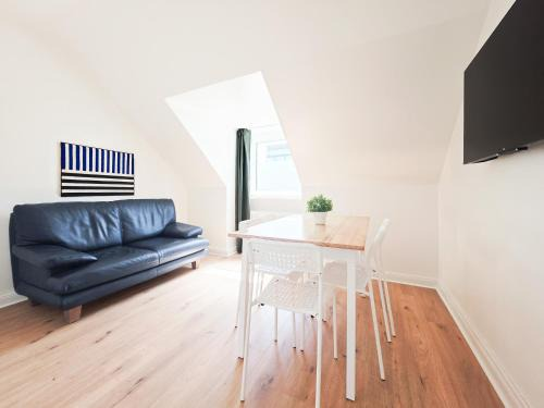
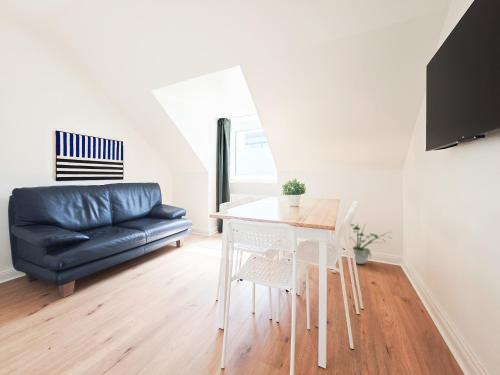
+ potted plant [350,222,393,265]
